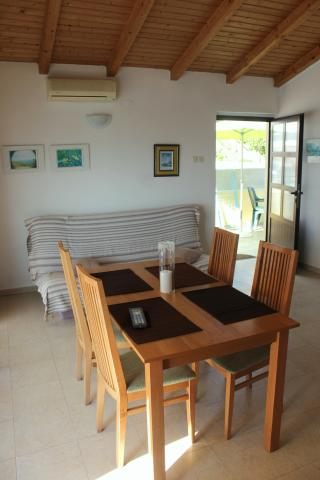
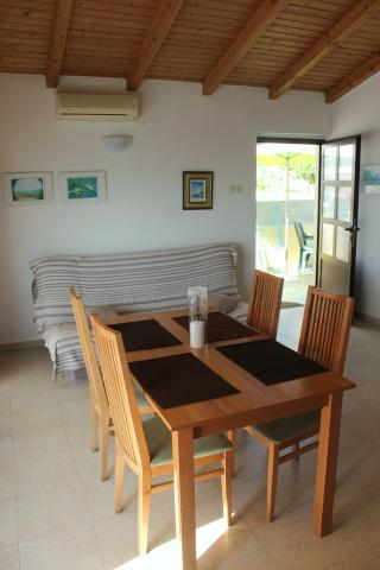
- remote control [128,307,148,329]
